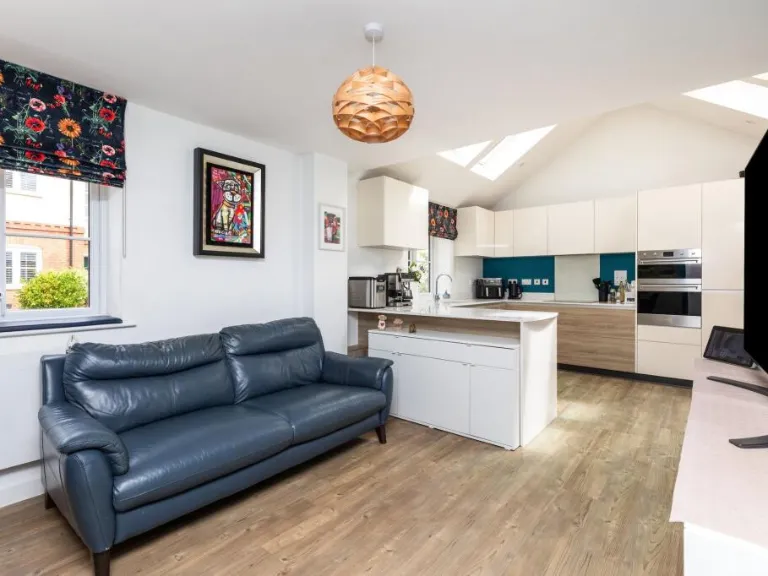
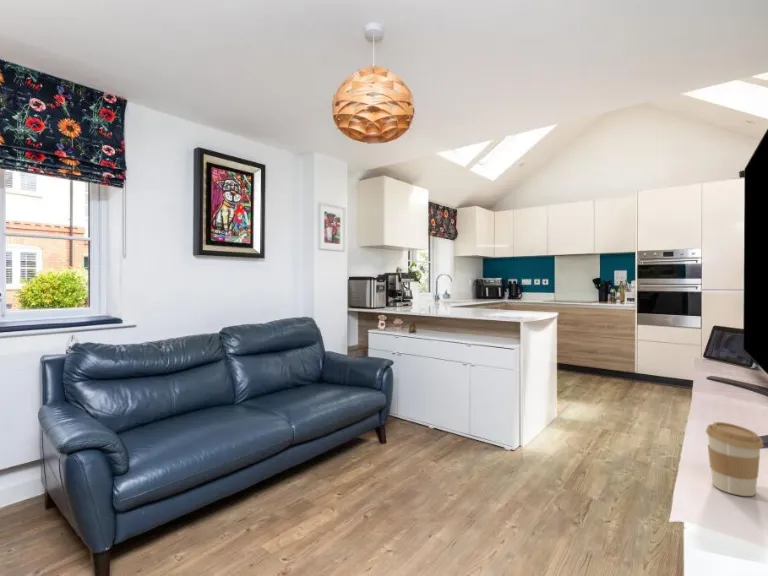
+ coffee cup [705,421,765,497]
